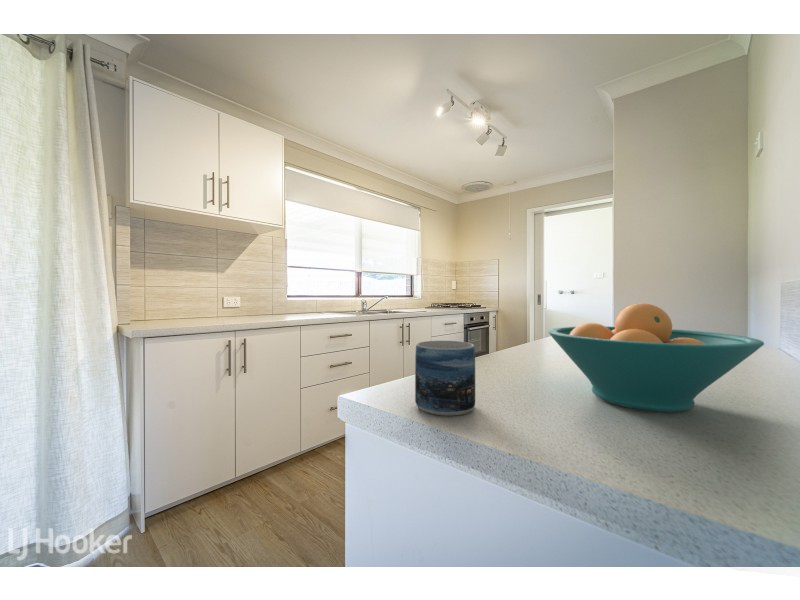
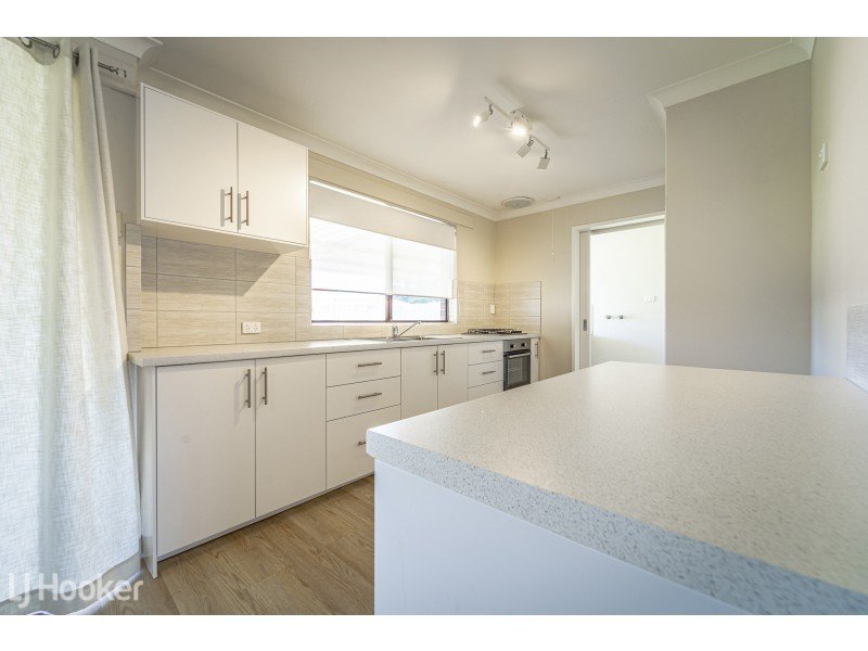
- fruit bowl [547,302,765,413]
- mug [414,340,476,416]
